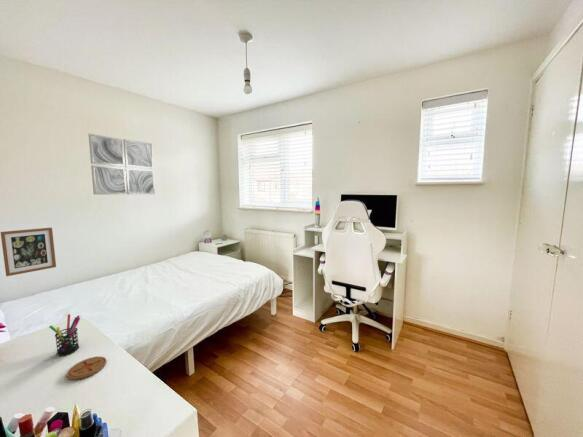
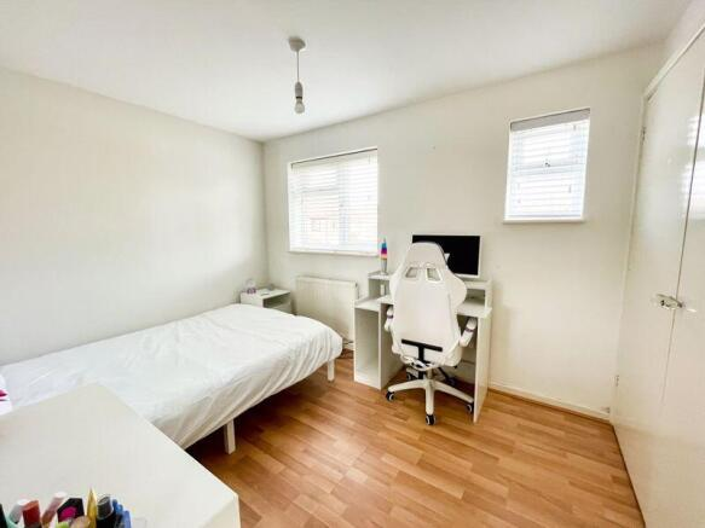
- wall art [0,227,57,277]
- pen holder [48,313,81,357]
- wall art [88,133,156,195]
- coaster [66,356,107,381]
